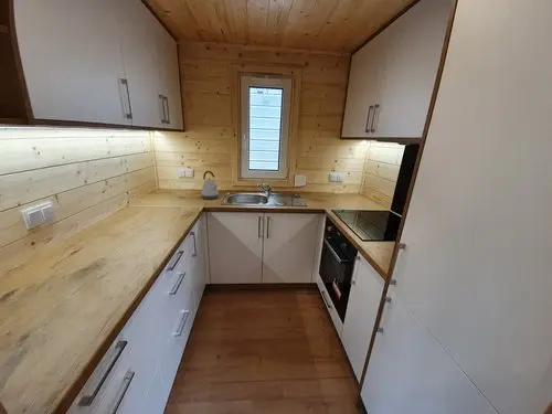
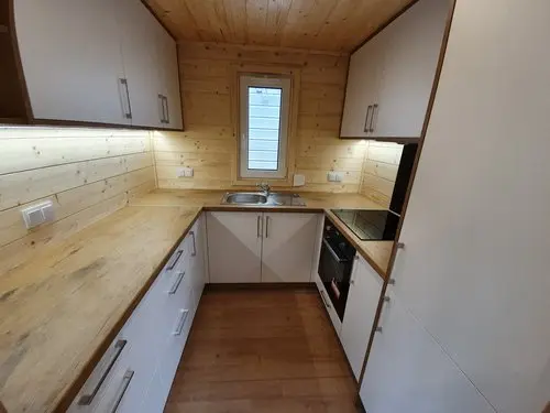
- kettle [200,170,220,201]
